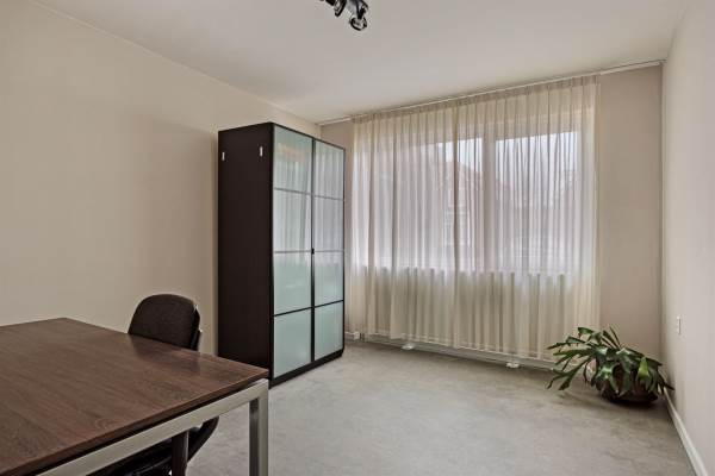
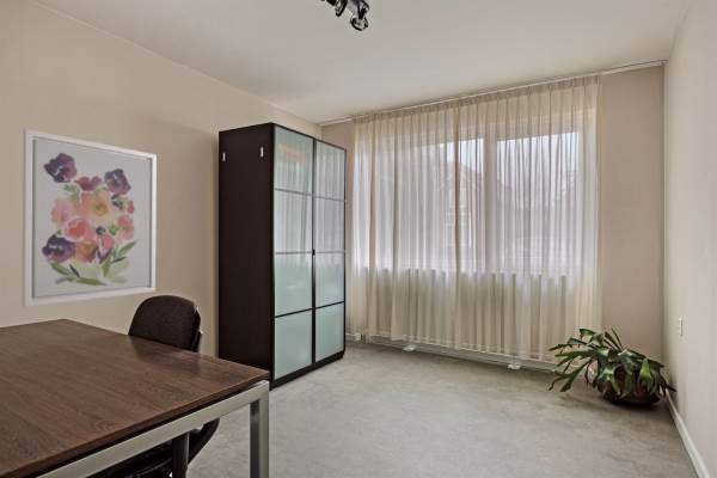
+ wall art [20,128,158,308]
